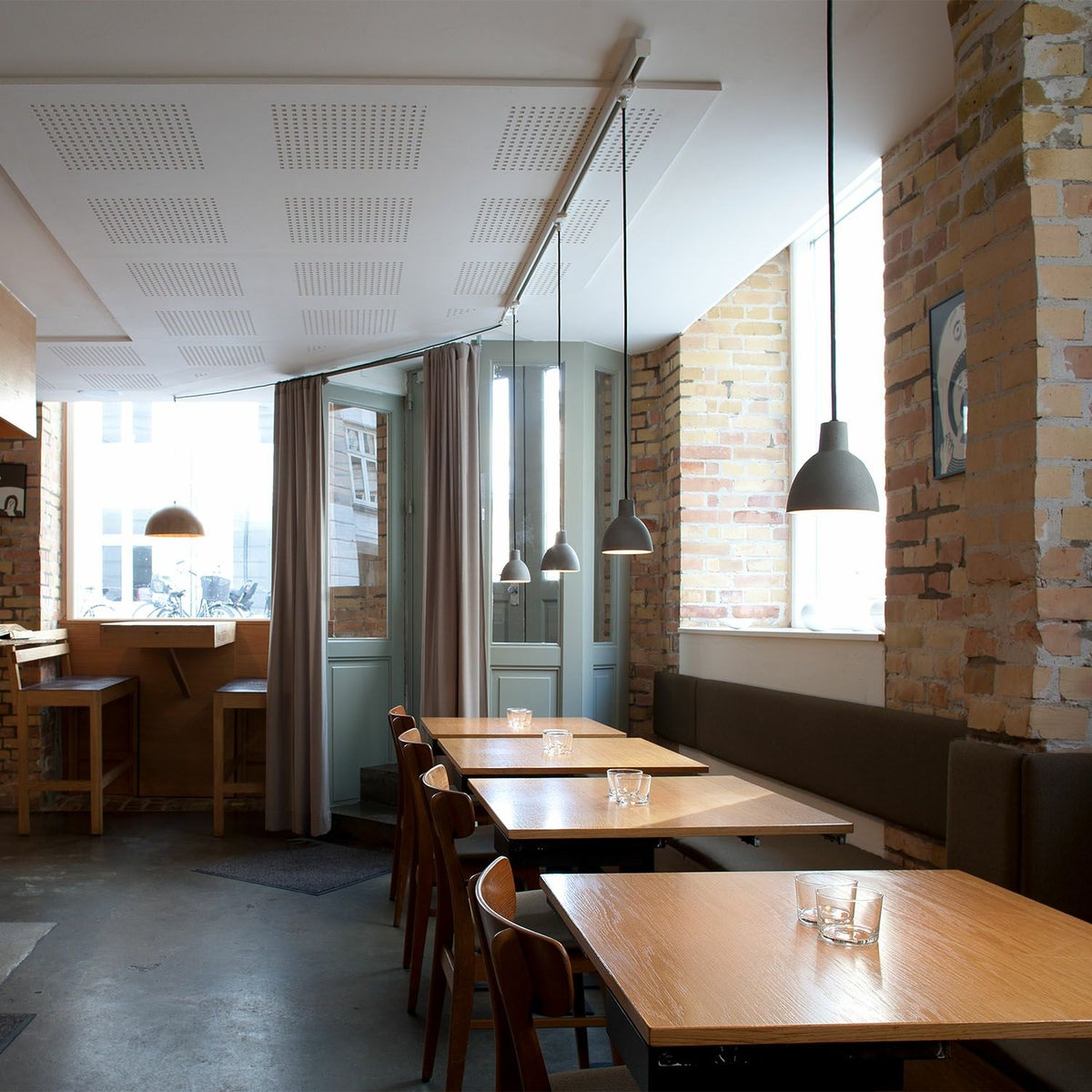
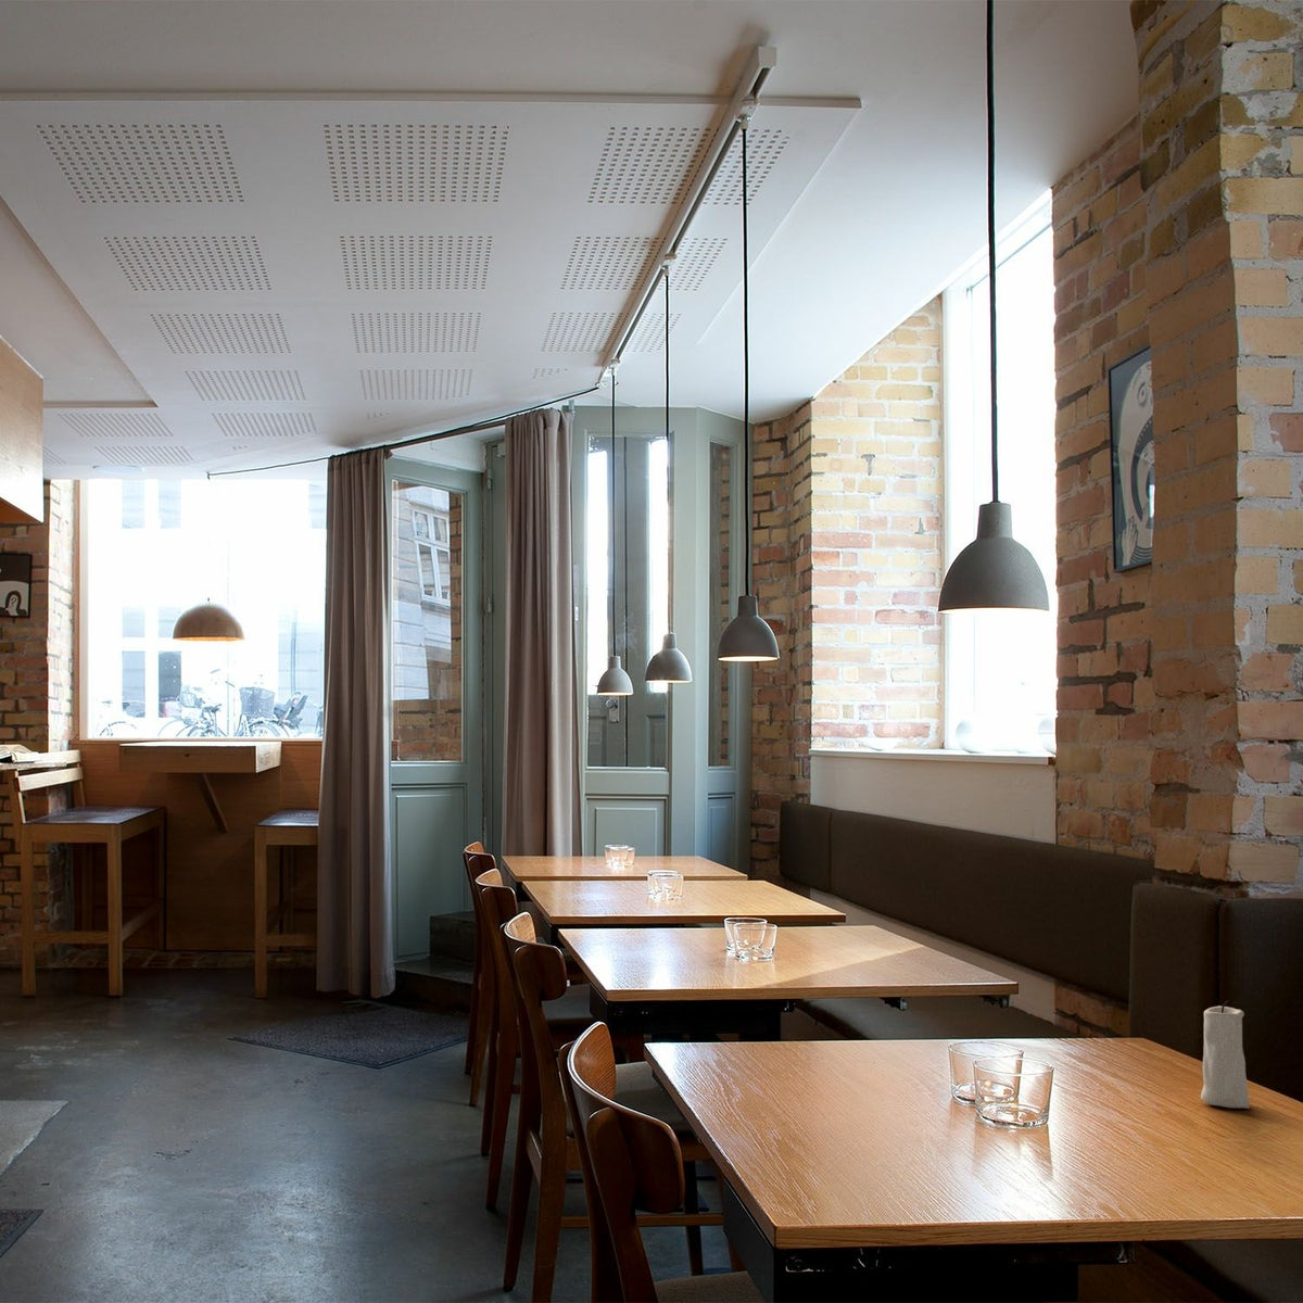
+ candle [1200,999,1250,1110]
